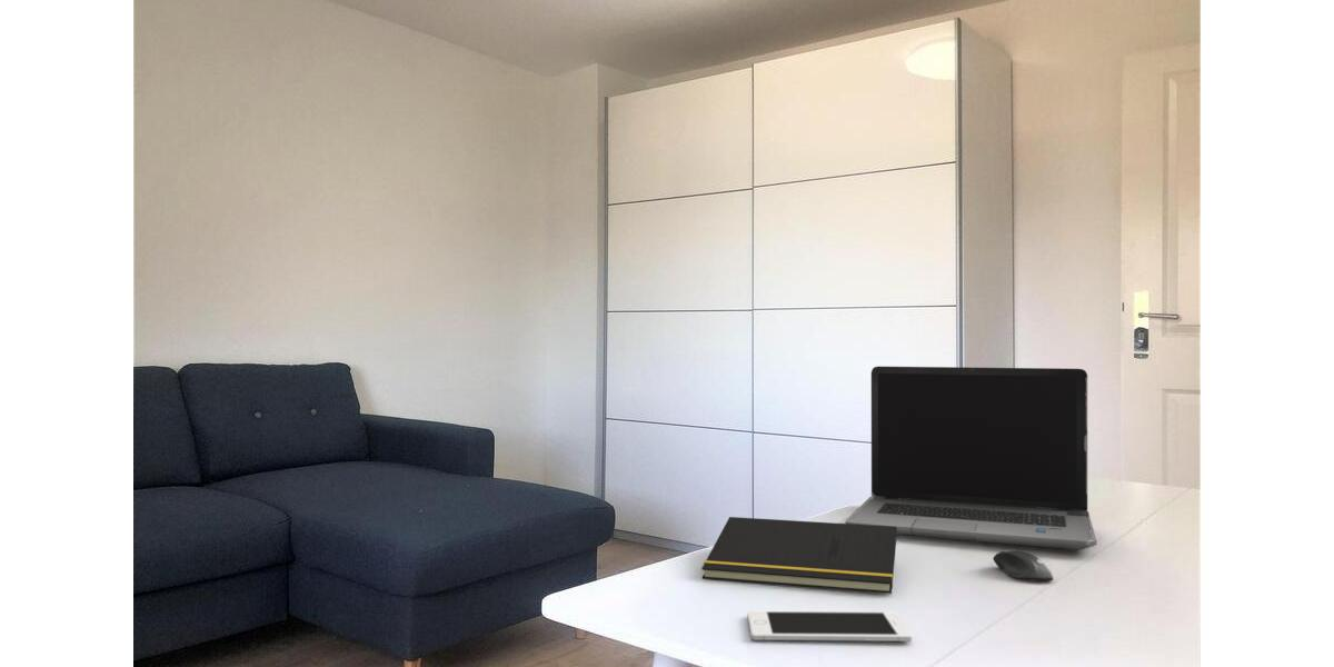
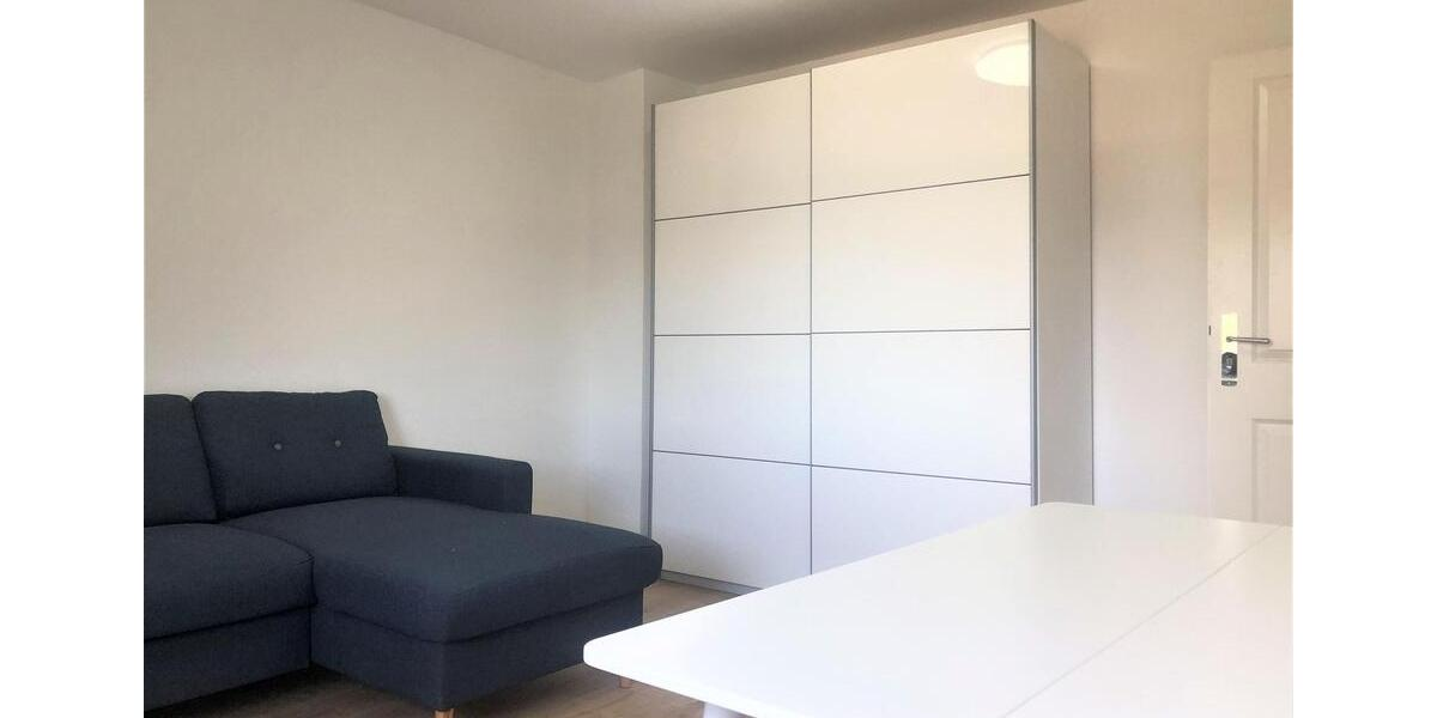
- cell phone [747,609,913,643]
- laptop computer [845,366,1098,550]
- computer mouse [992,549,1055,581]
- notepad [700,516,898,595]
